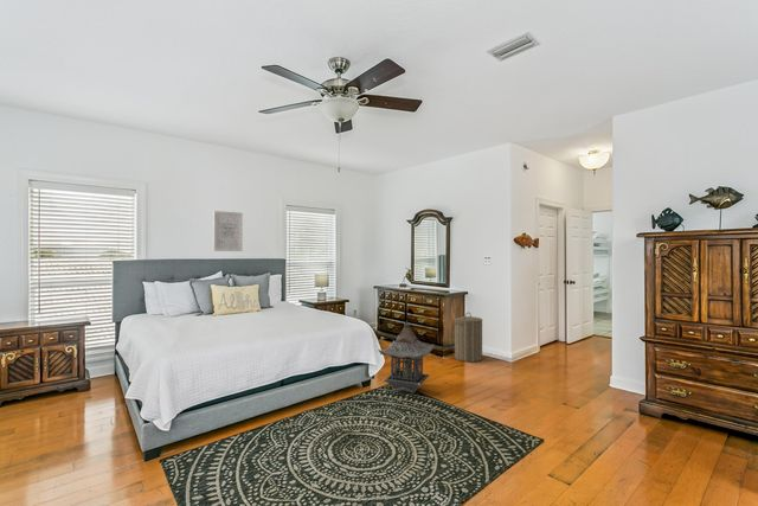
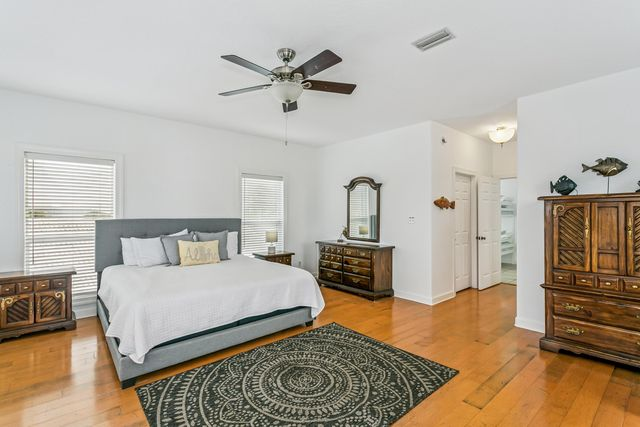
- wall art [212,210,244,252]
- lantern [377,320,435,395]
- laundry hamper [454,312,483,363]
